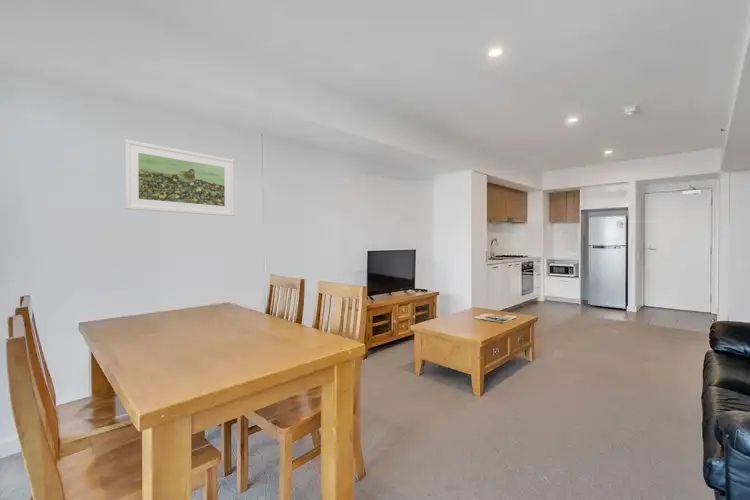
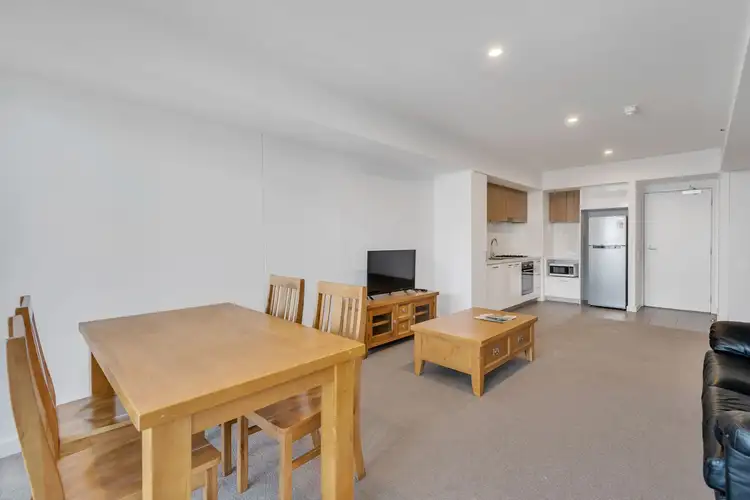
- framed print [124,139,235,217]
